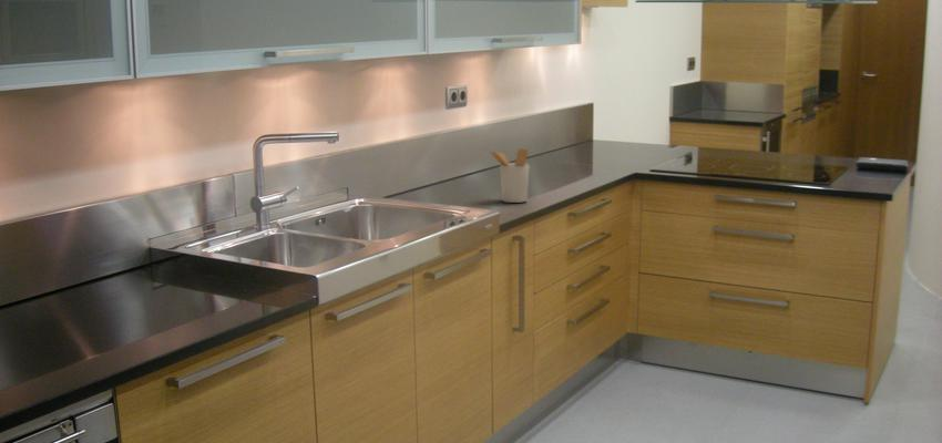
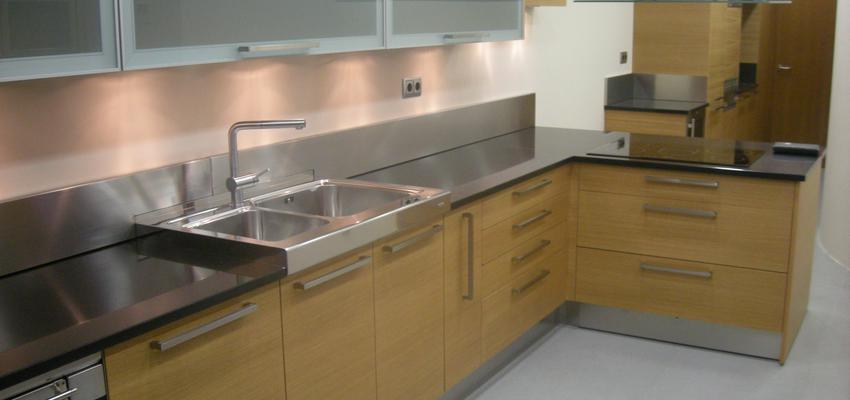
- utensil holder [488,147,531,204]
